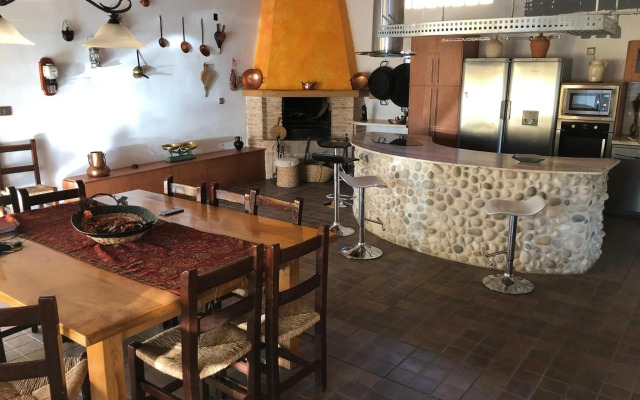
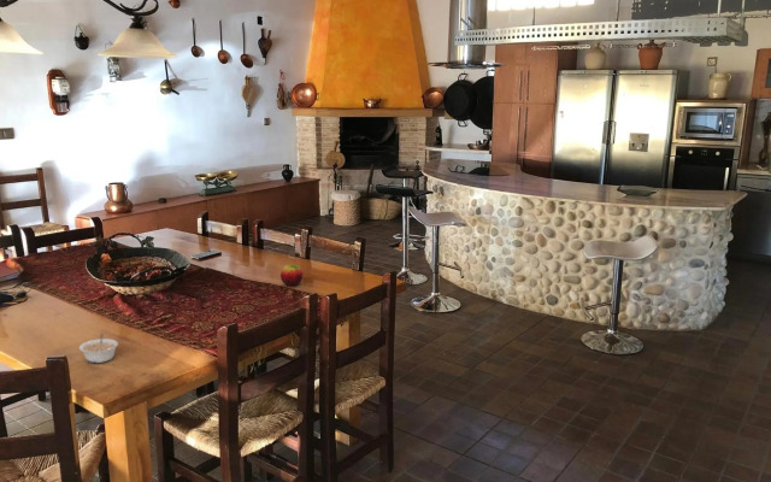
+ legume [78,333,119,364]
+ fruit [279,263,304,287]
